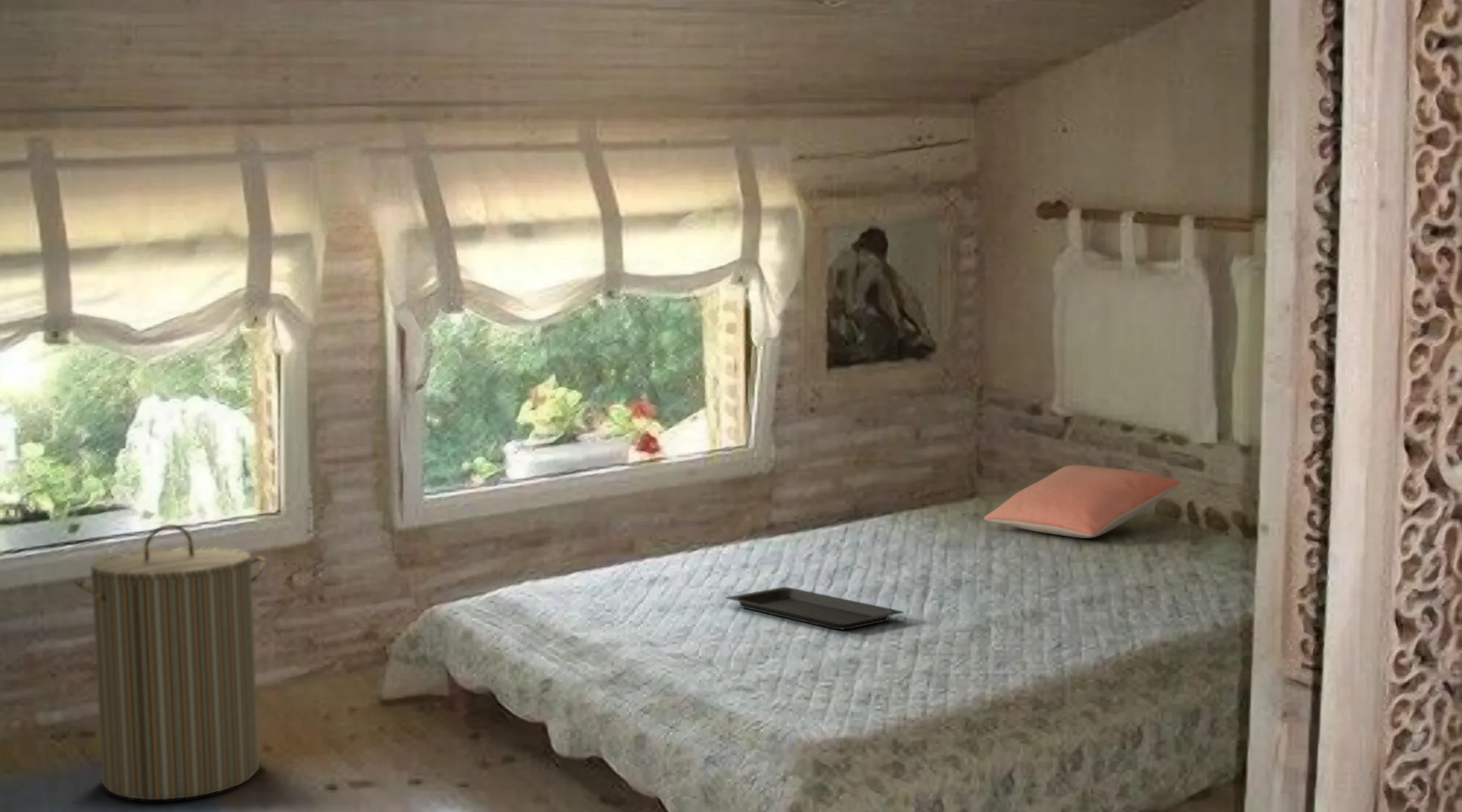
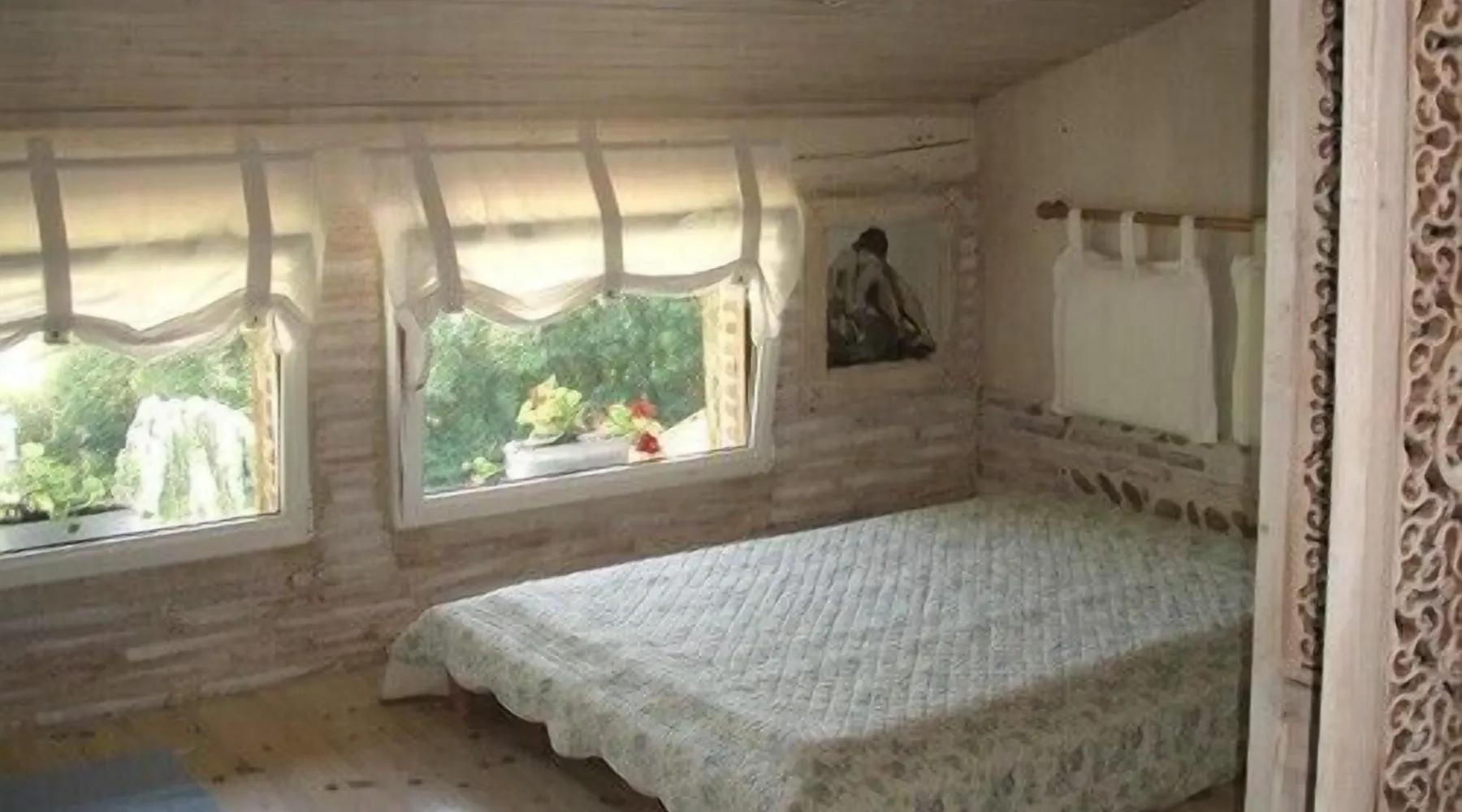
- laundry hamper [72,524,267,801]
- pillow [983,464,1182,539]
- serving tray [725,586,905,630]
